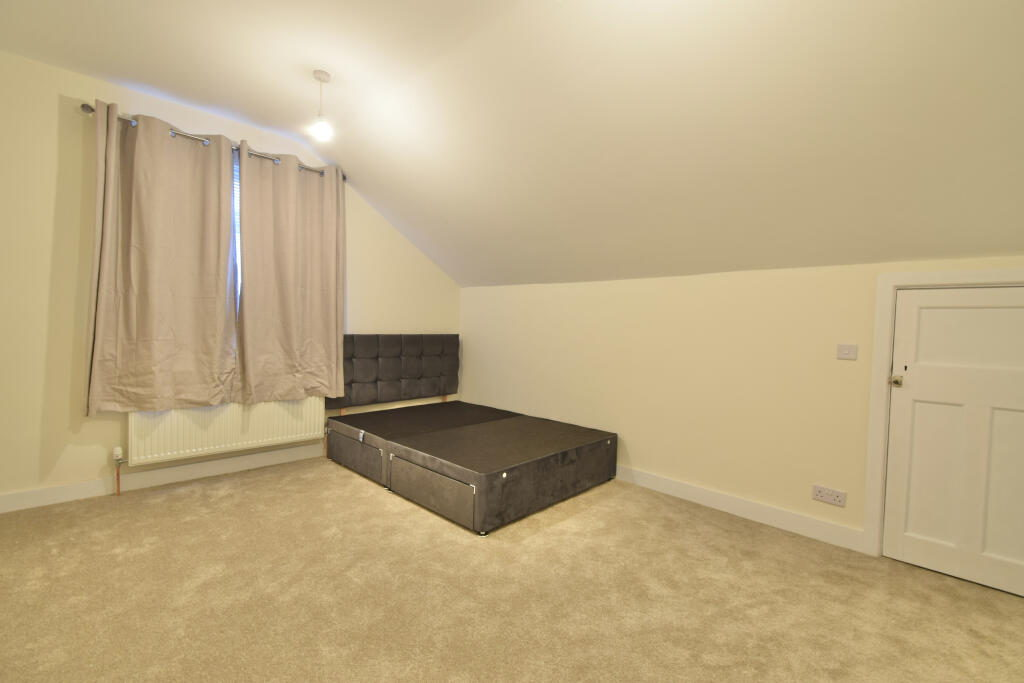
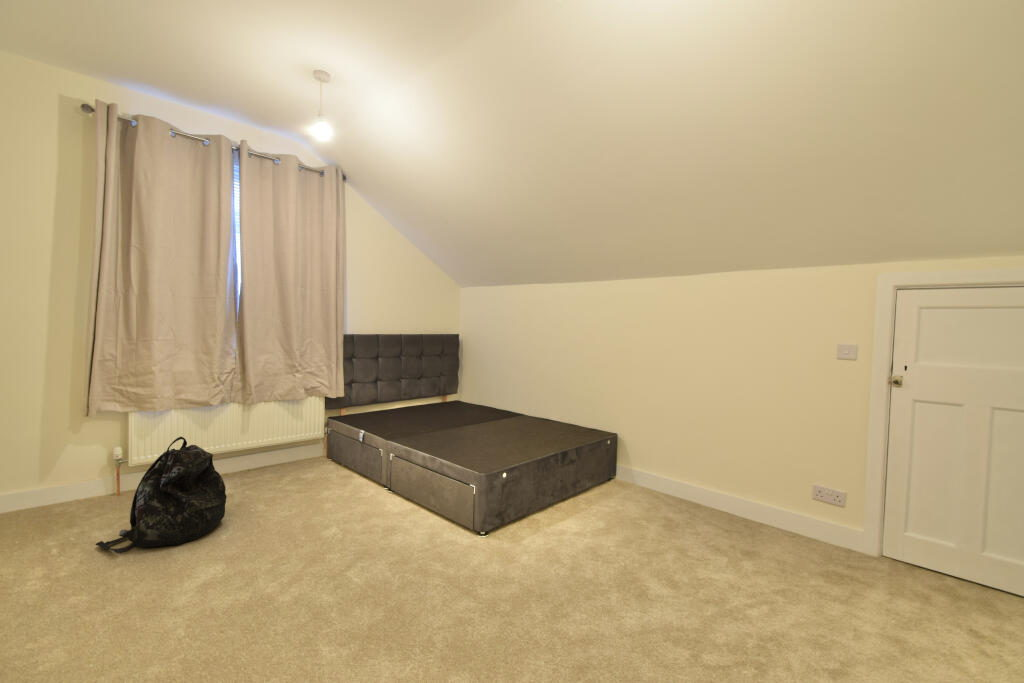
+ backpack [94,436,228,554]
